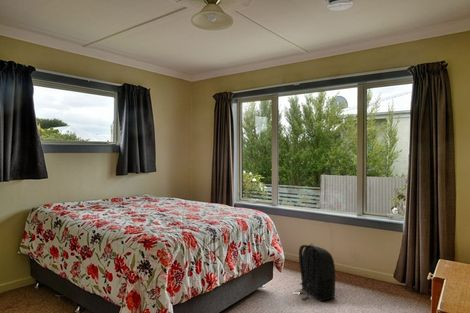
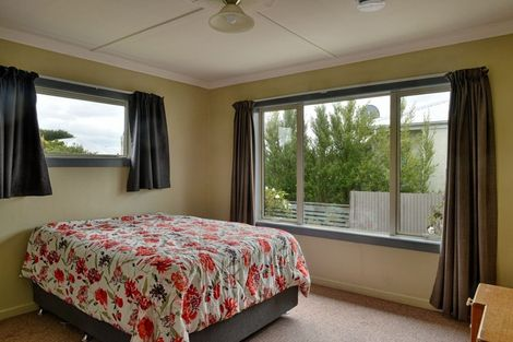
- backpack [298,243,336,302]
